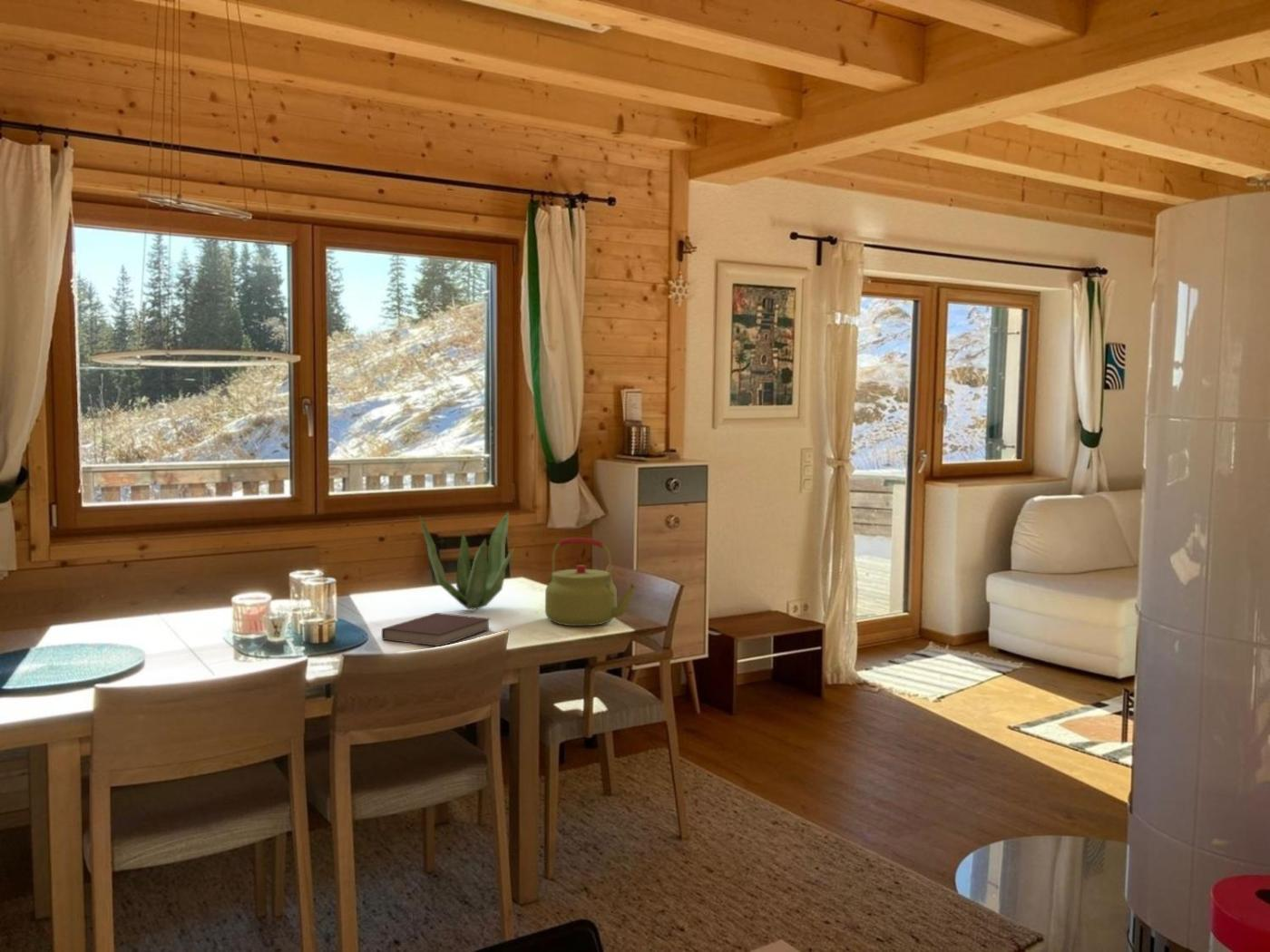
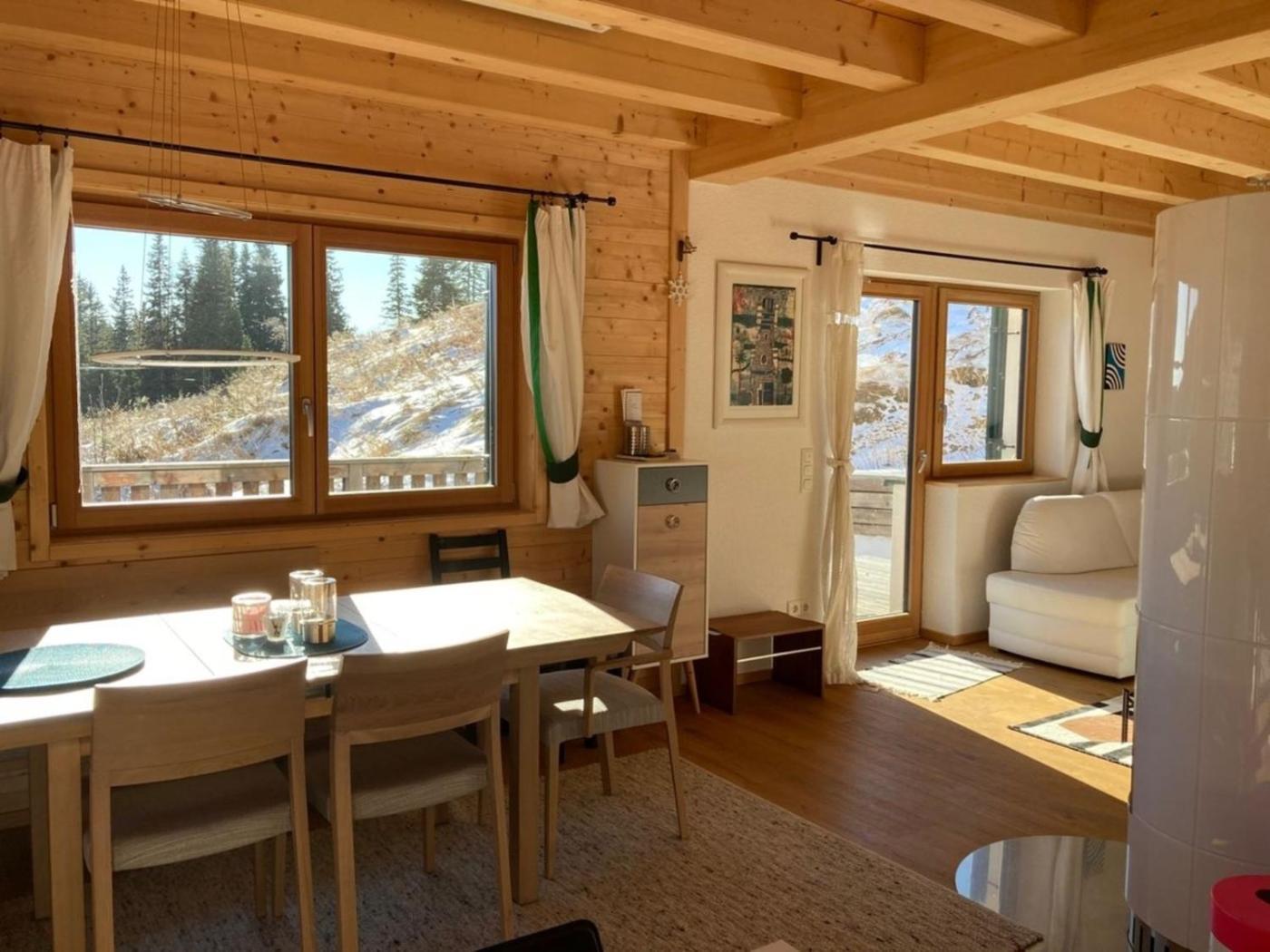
- kettle [544,537,636,627]
- notebook [381,612,492,647]
- plant [418,510,516,611]
